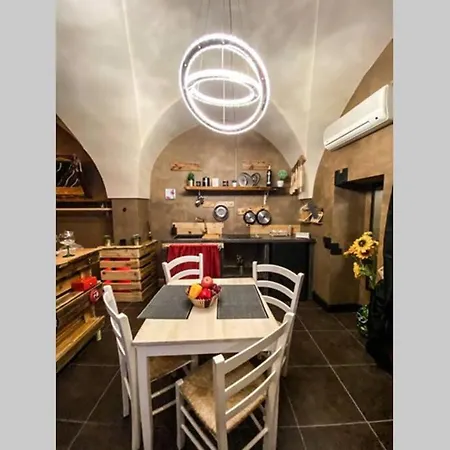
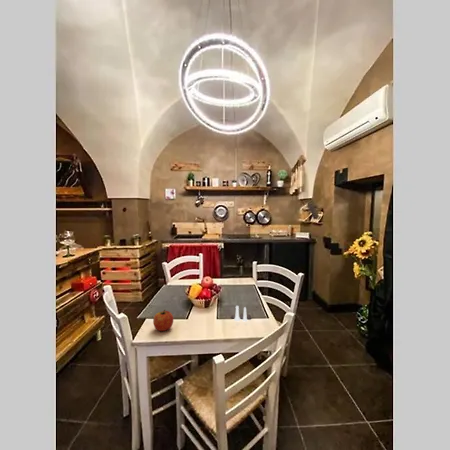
+ fruit [152,309,174,332]
+ salt and pepper shaker set [230,305,252,323]
